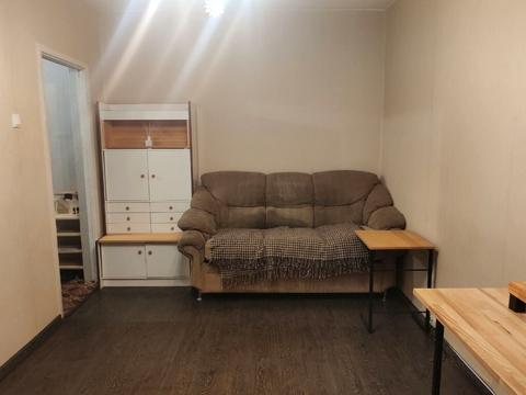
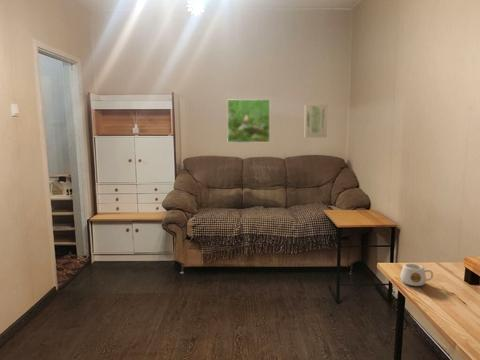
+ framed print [226,98,271,144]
+ wall art [304,104,328,138]
+ mug [400,262,434,287]
